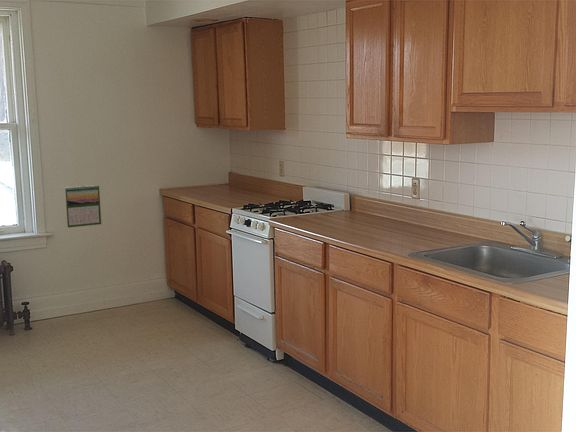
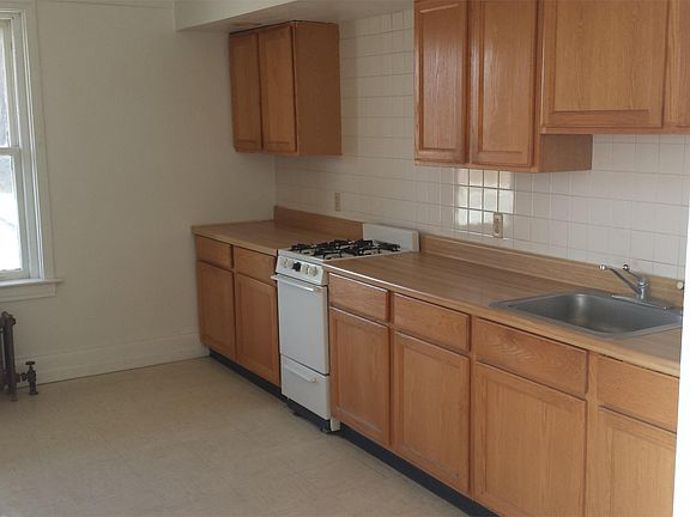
- calendar [64,184,102,228]
